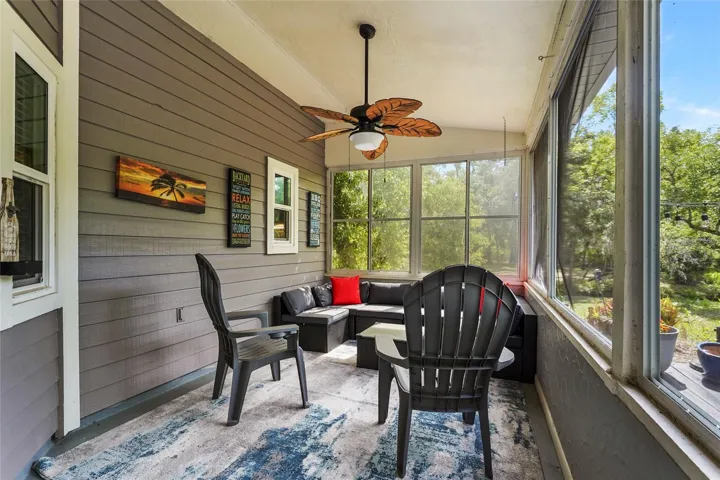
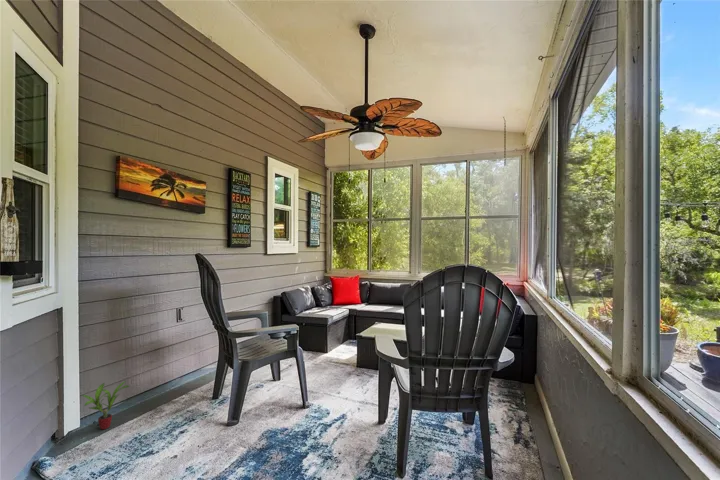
+ potted plant [81,380,130,430]
